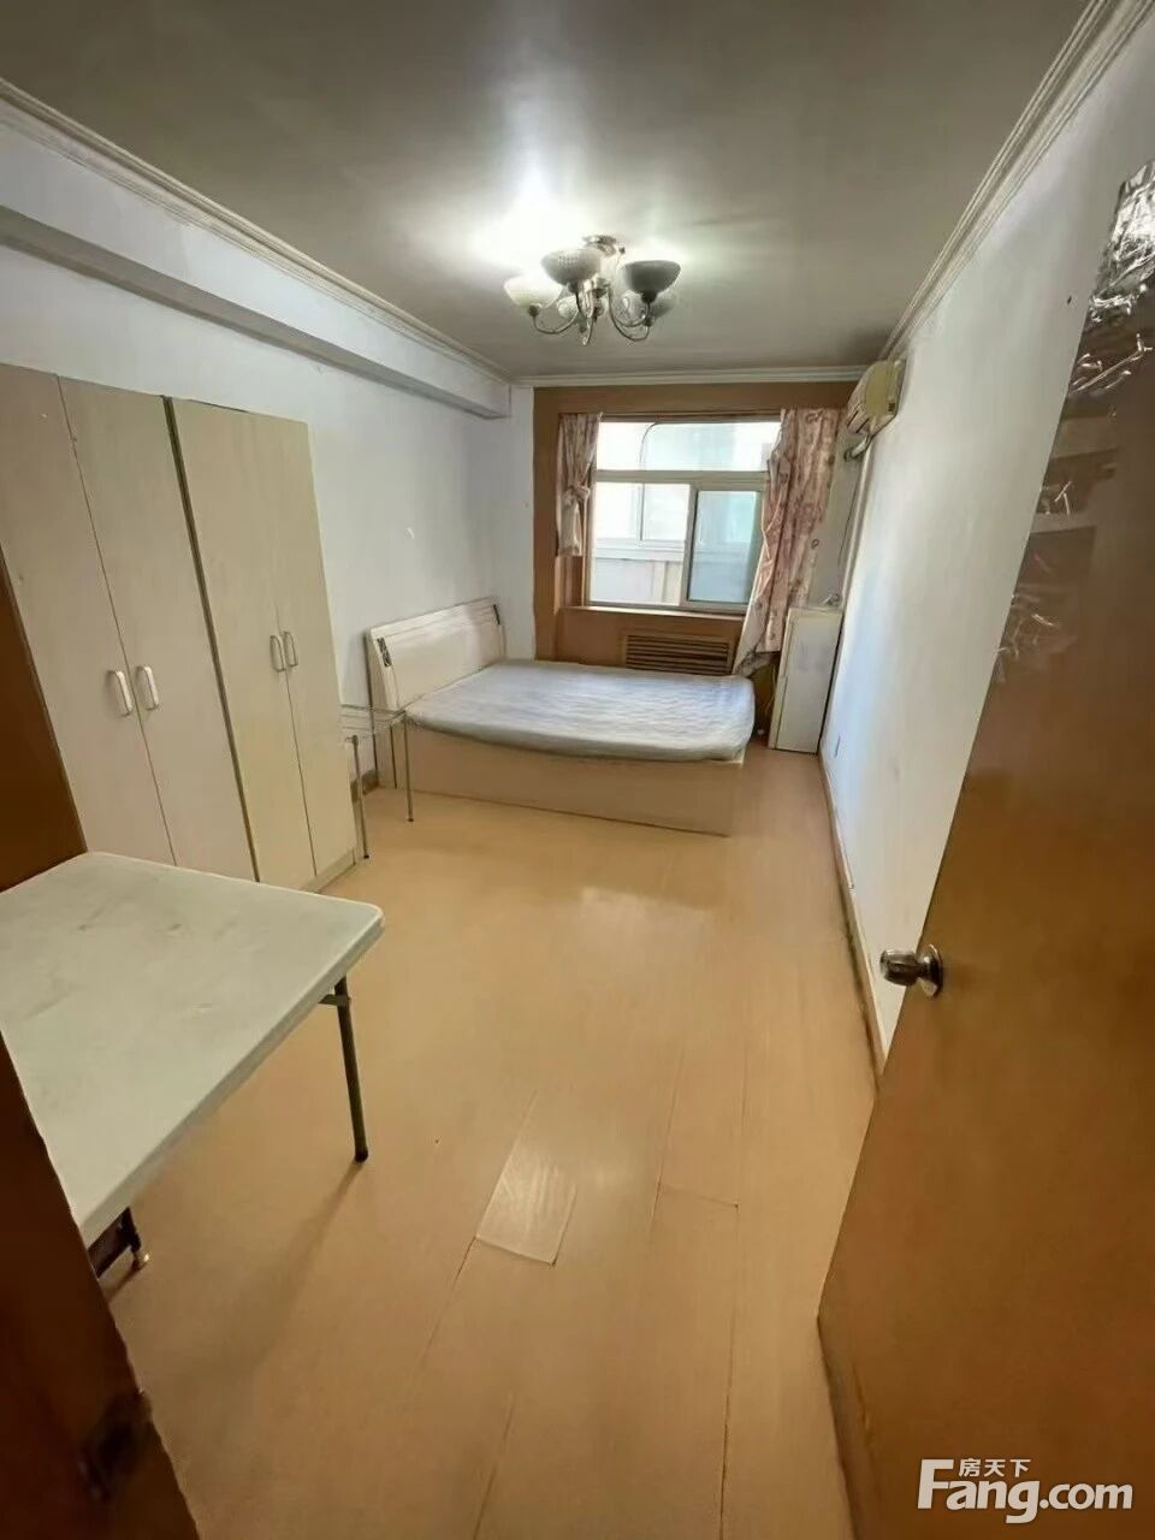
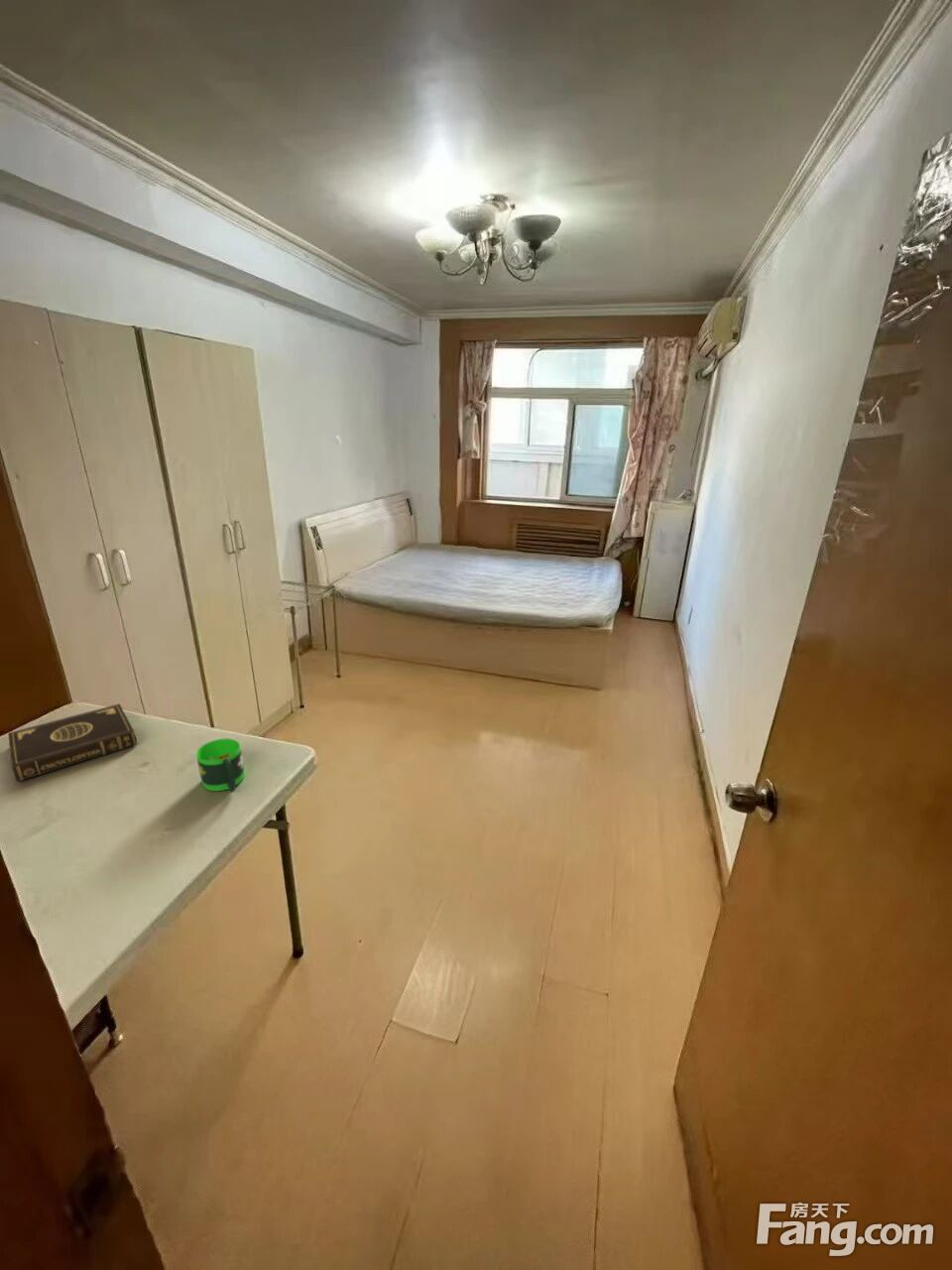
+ mug [195,737,245,793]
+ book [5,702,139,783]
